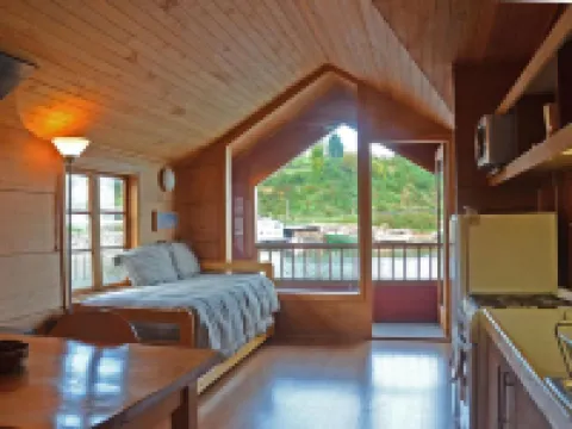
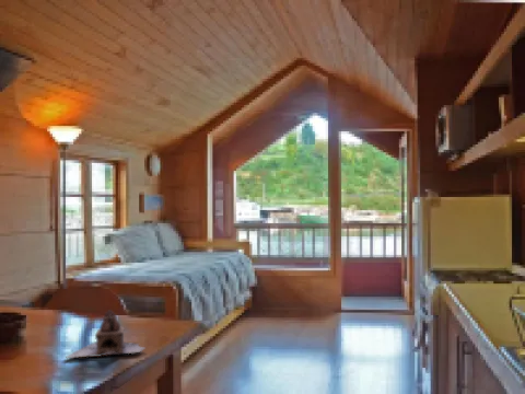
+ teapot [65,309,147,360]
